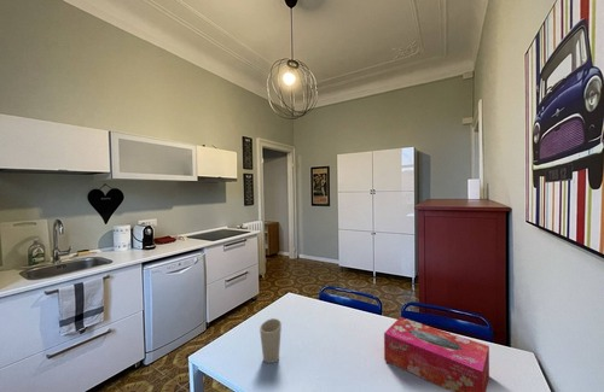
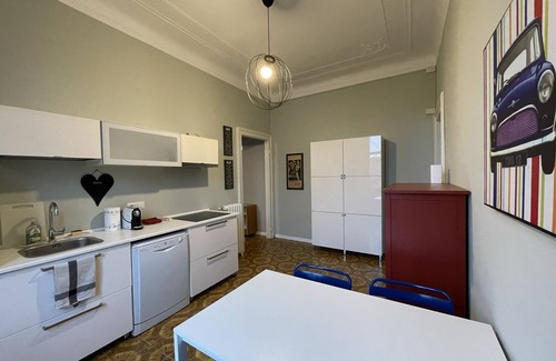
- cup [259,317,283,364]
- tissue box [383,316,490,392]
